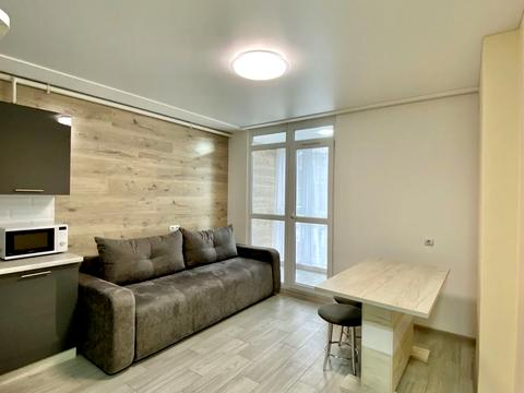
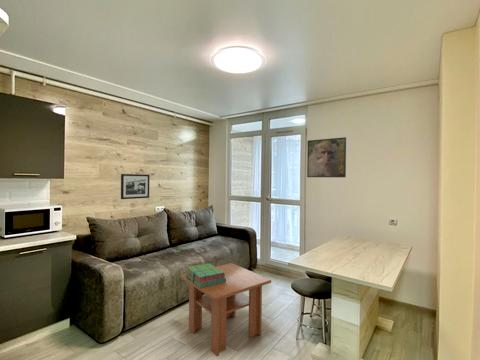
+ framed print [306,136,347,178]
+ picture frame [120,173,150,200]
+ stack of books [185,262,226,288]
+ coffee table [180,262,272,357]
